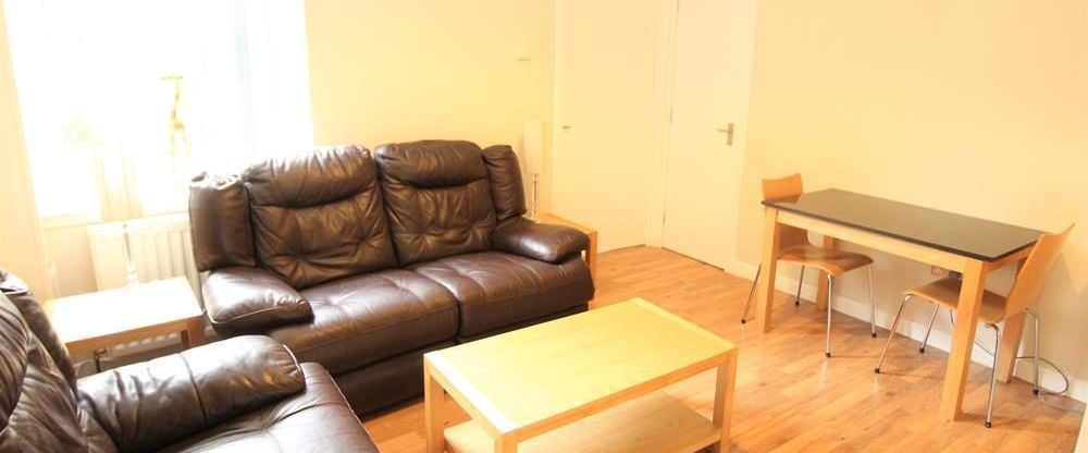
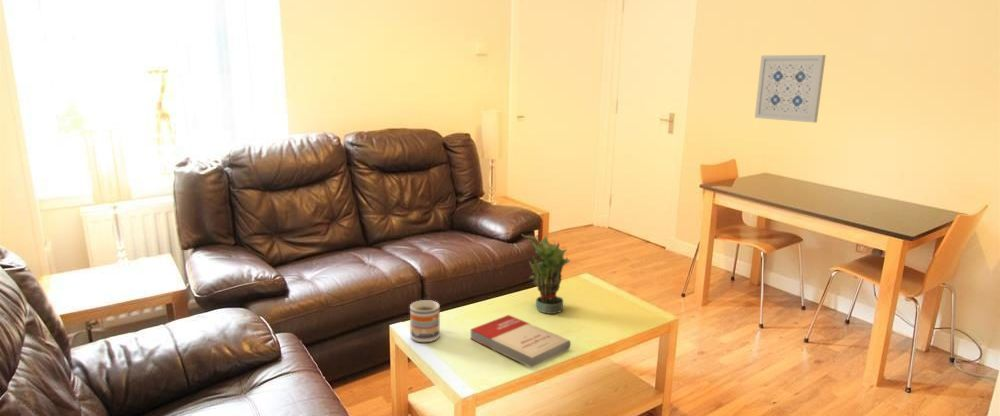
+ wall art [754,54,827,124]
+ book [470,314,572,369]
+ mug [409,299,441,343]
+ potted plant [520,233,571,315]
